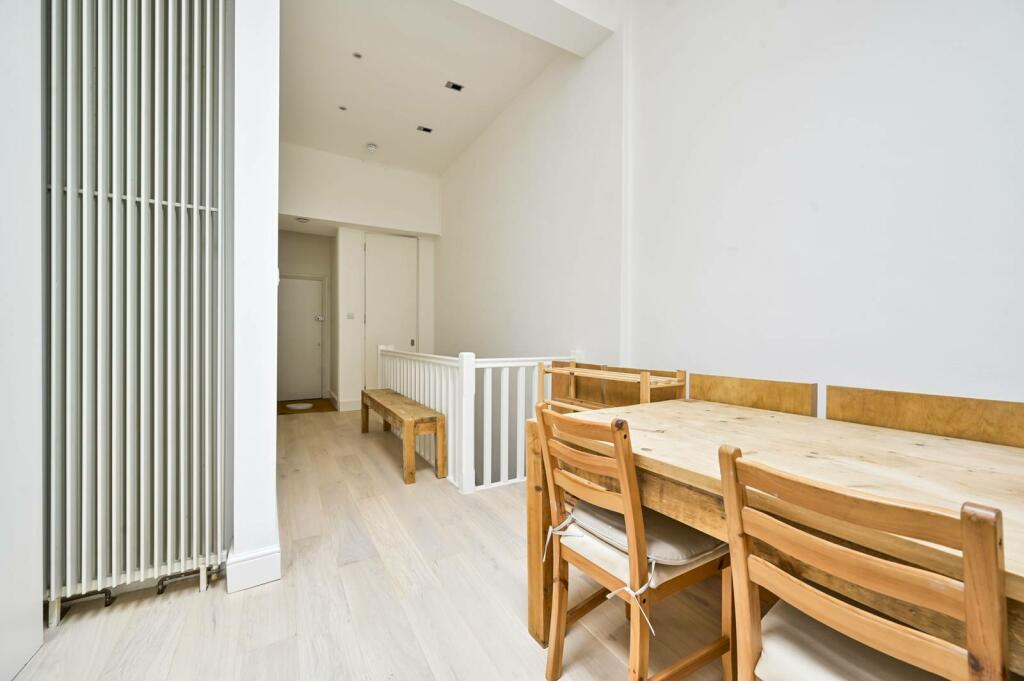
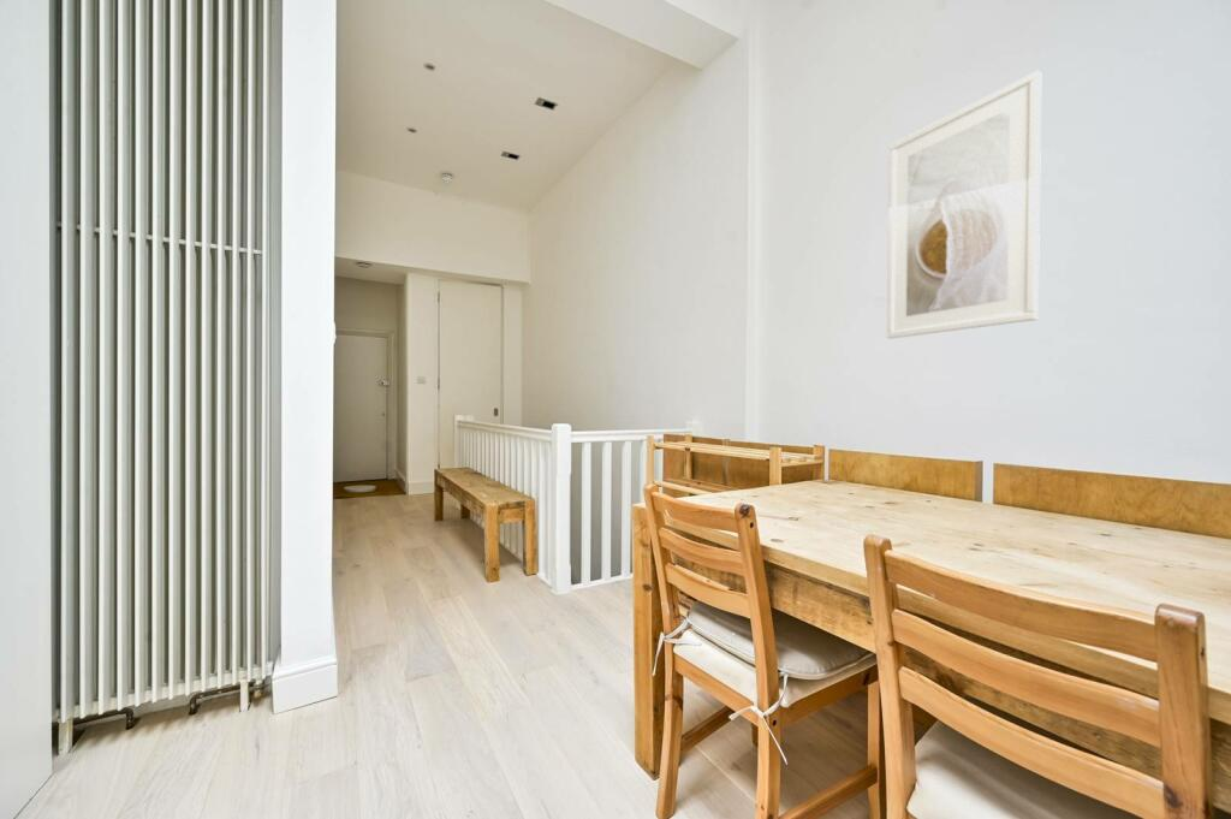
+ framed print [886,70,1042,340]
